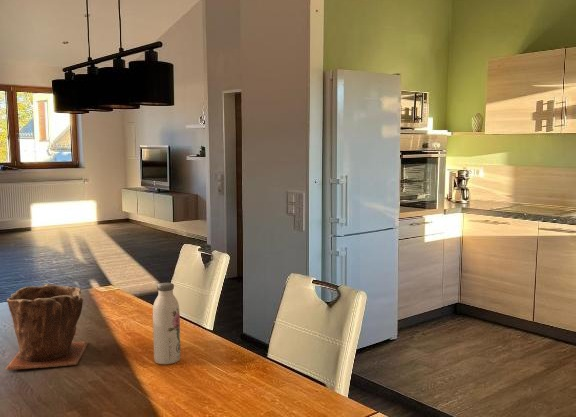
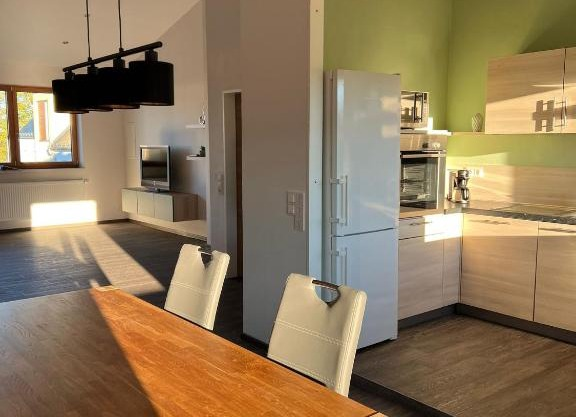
- water bottle [152,282,181,365]
- plant pot [5,283,89,371]
